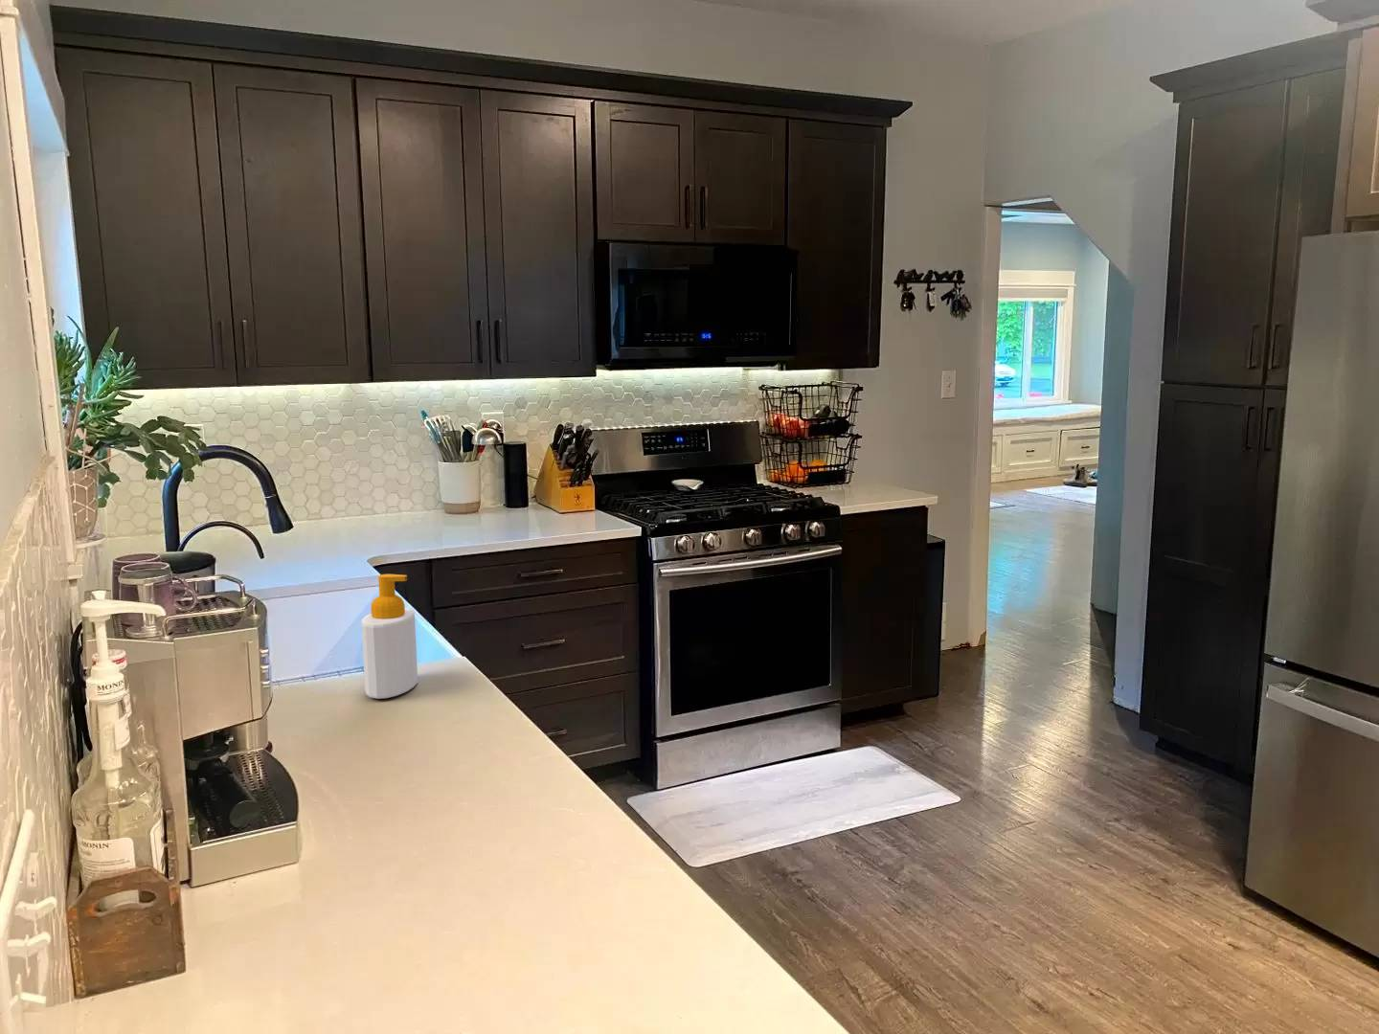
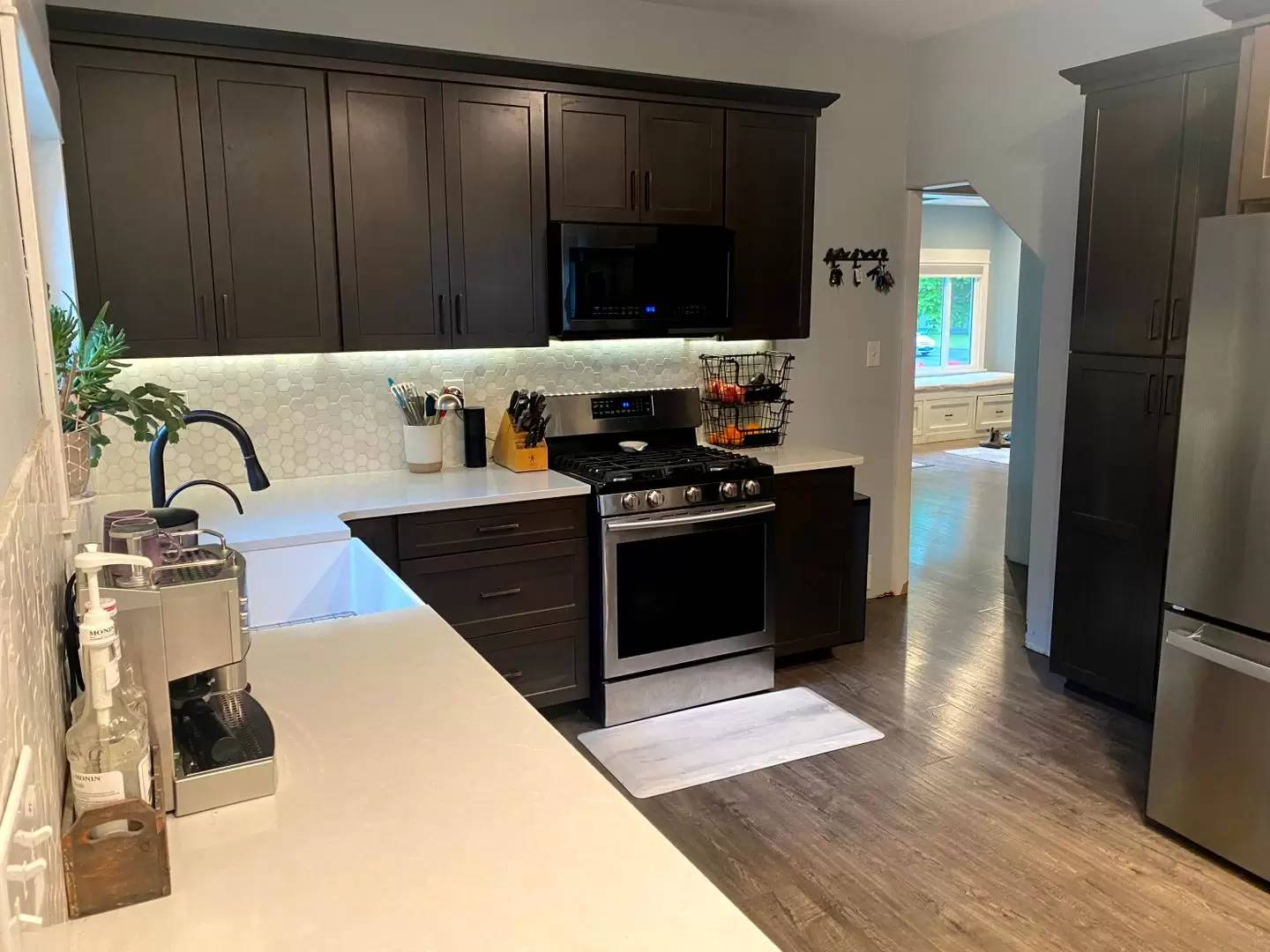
- soap bottle [360,573,418,699]
